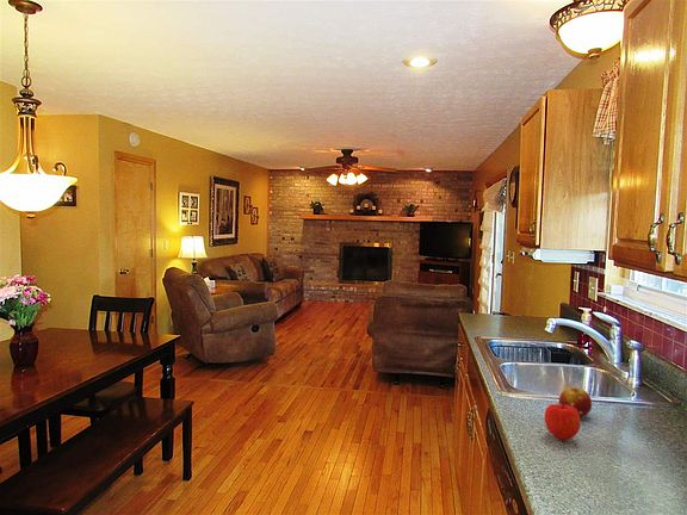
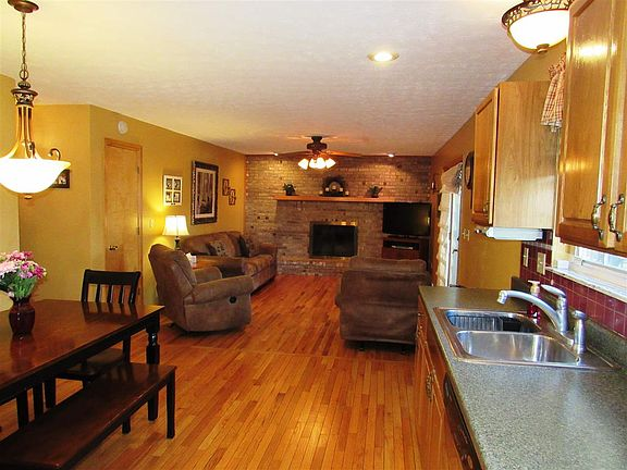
- fruit [544,403,582,441]
- fruit [558,386,593,418]
